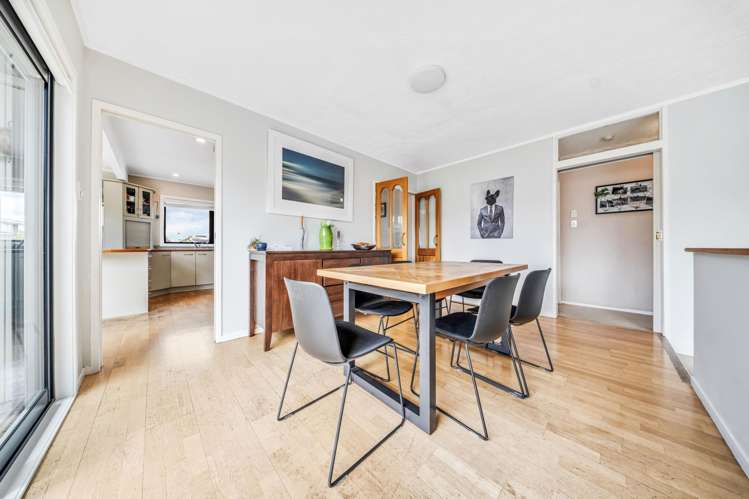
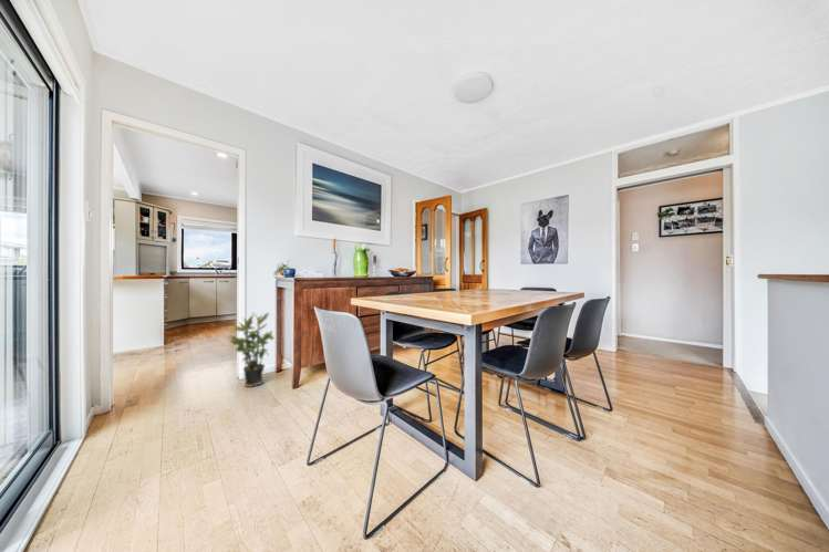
+ potted plant [228,311,276,388]
